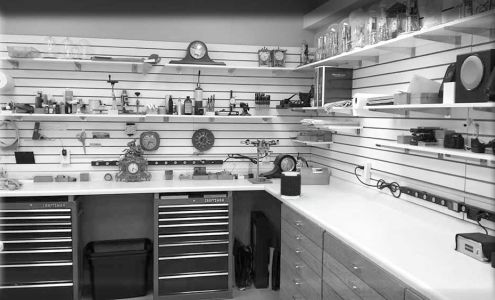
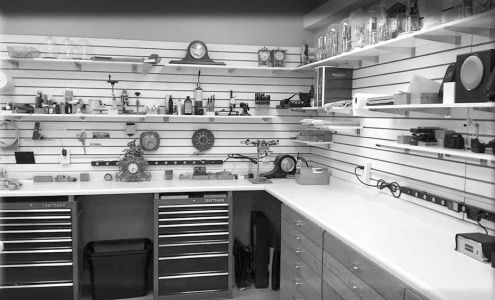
- speaker [279,171,302,199]
